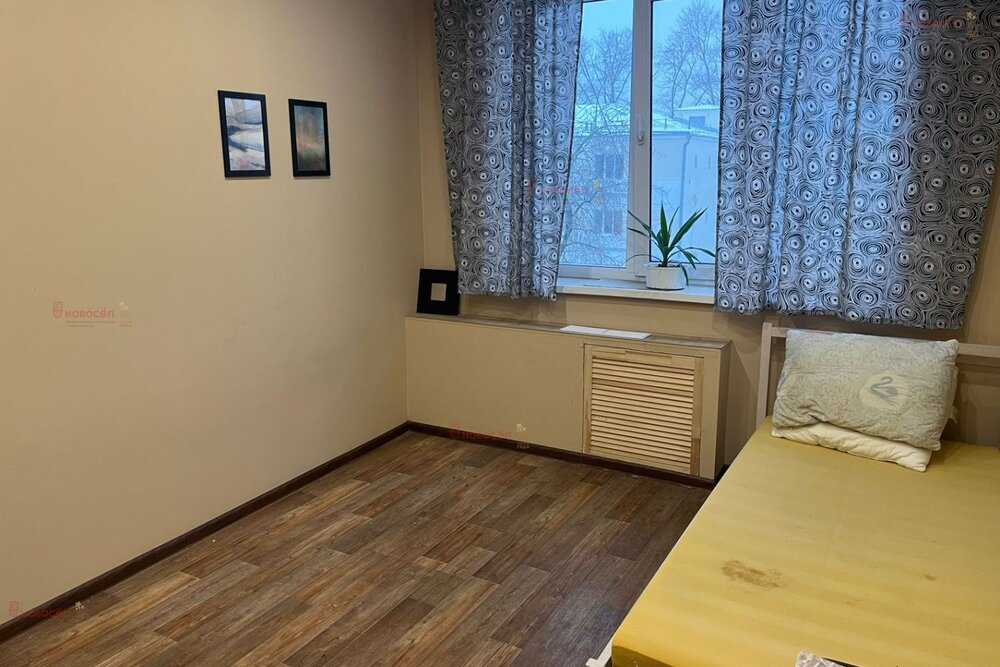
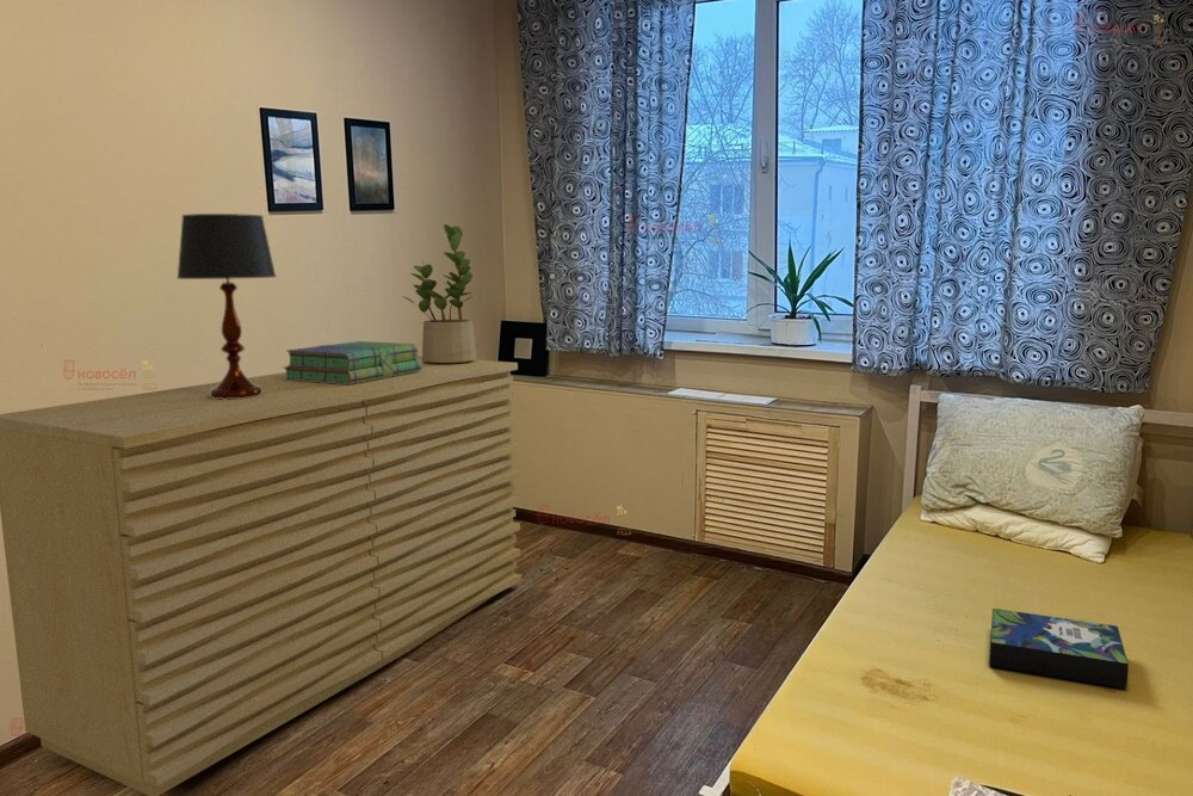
+ sideboard [0,354,523,796]
+ potted plant [402,223,477,364]
+ stack of books [282,340,422,384]
+ table lamp [175,212,277,400]
+ book [988,607,1130,690]
